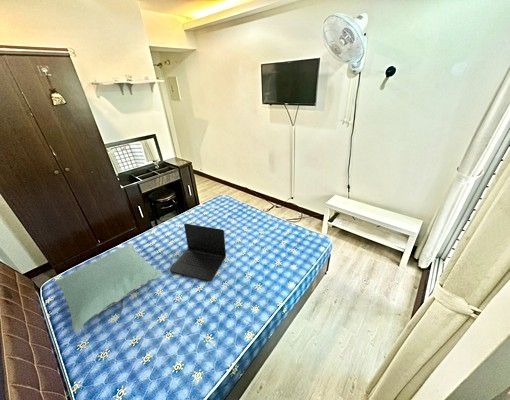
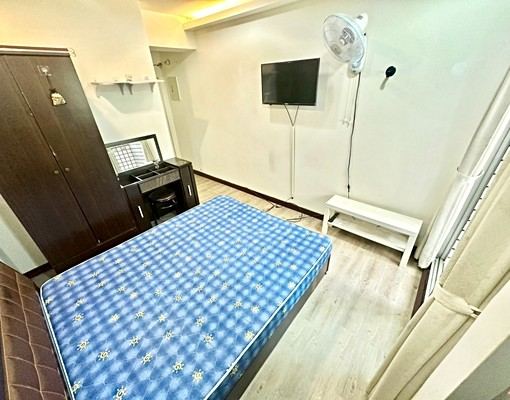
- laptop [169,223,227,282]
- pillow [55,242,164,334]
